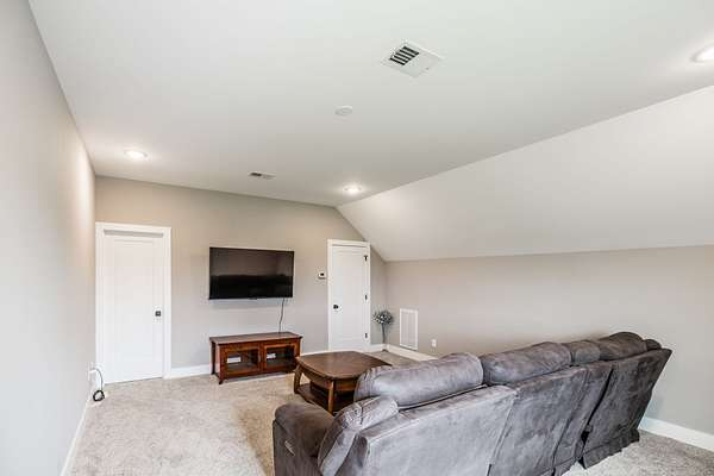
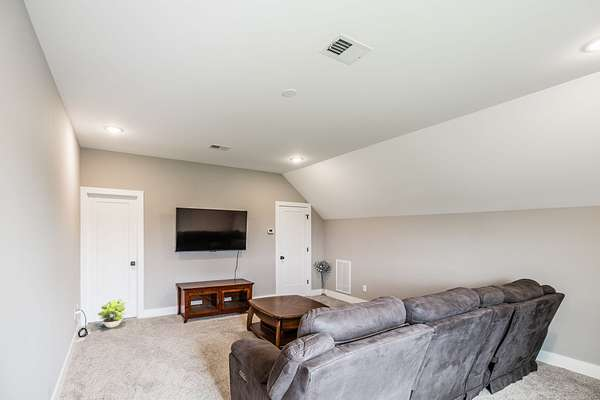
+ potted plant [97,299,126,329]
